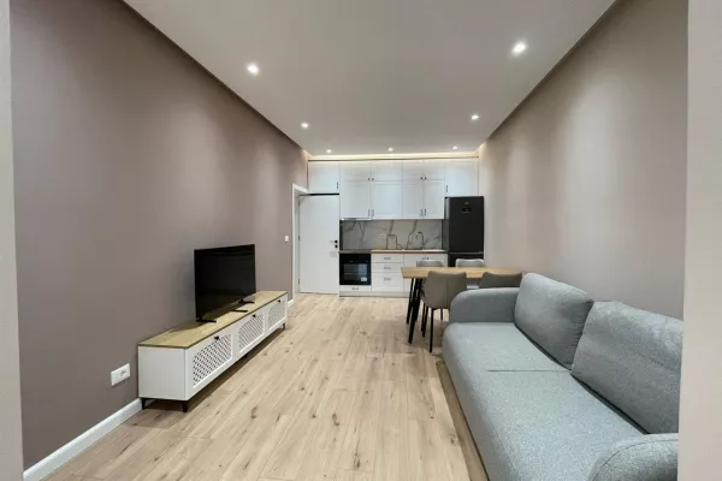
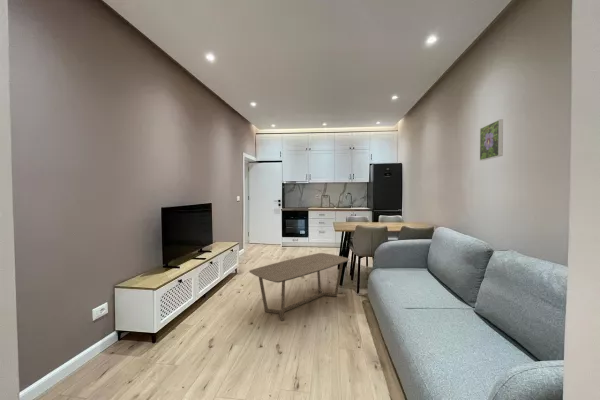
+ coffee table [248,252,350,322]
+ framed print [479,118,504,161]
